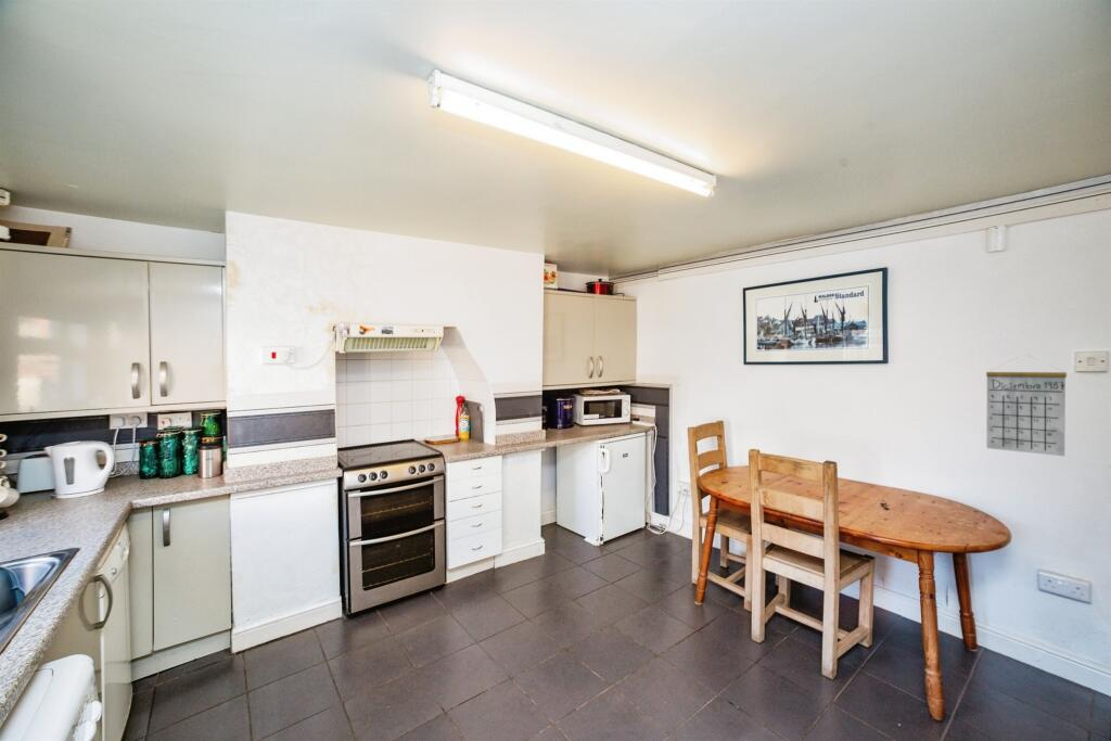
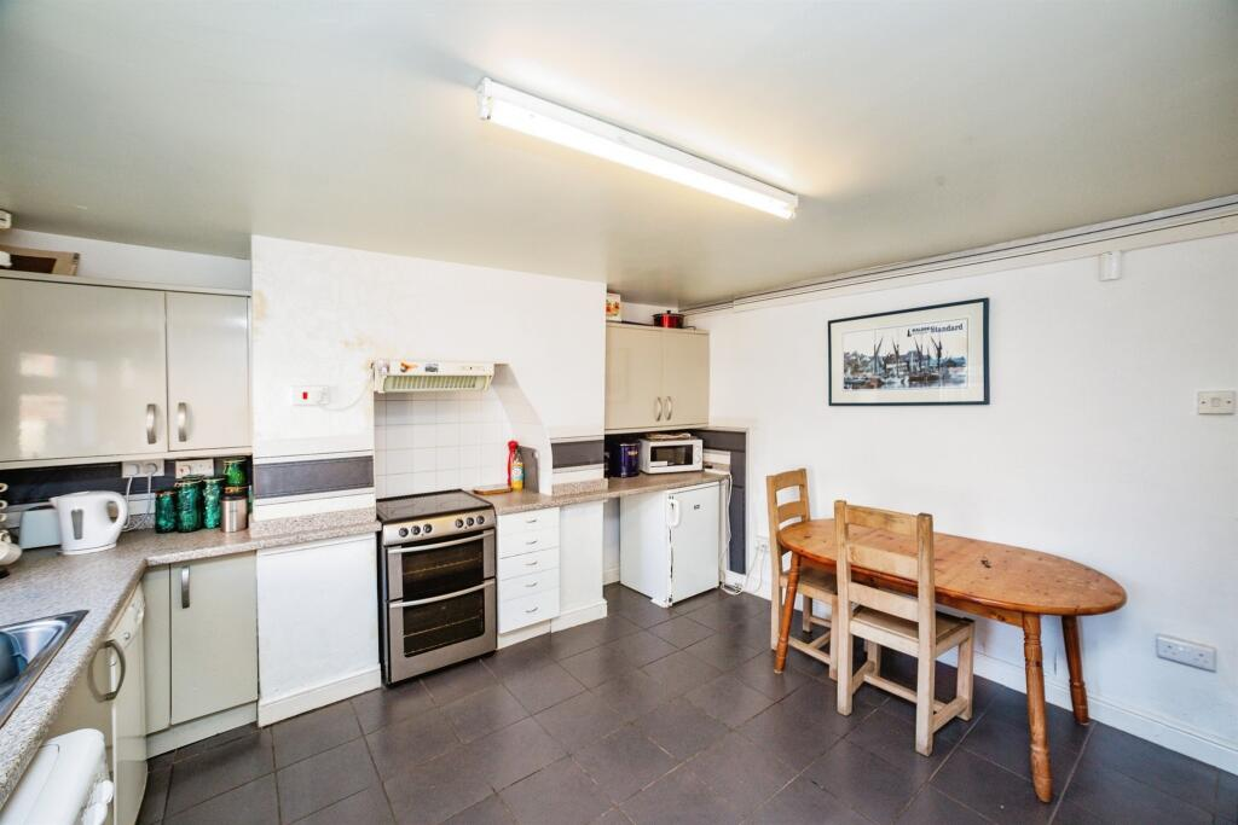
- calendar [985,355,1068,457]
